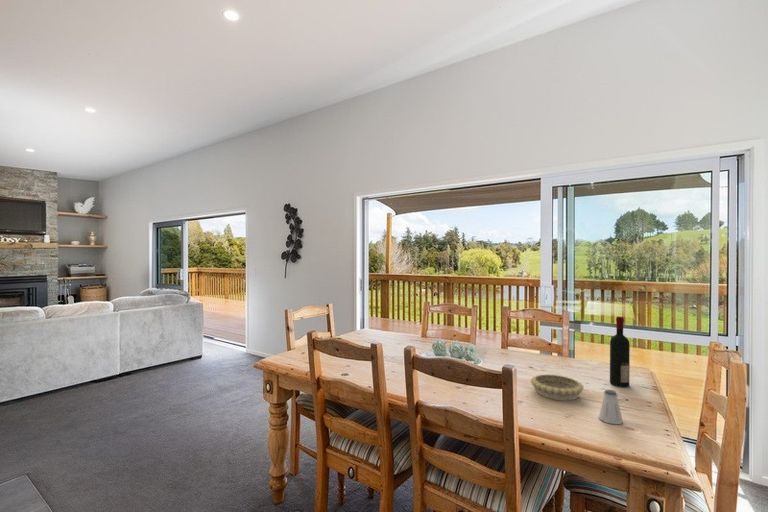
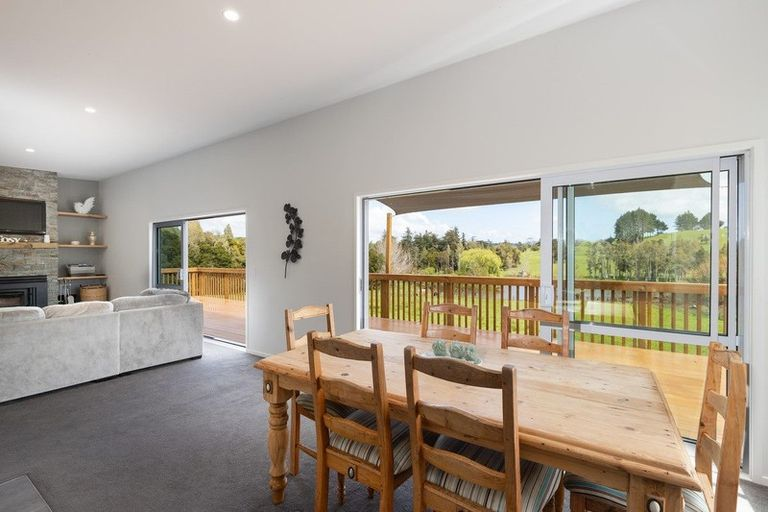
- alcohol [609,315,631,388]
- saltshaker [598,389,623,425]
- decorative bowl [530,373,585,401]
